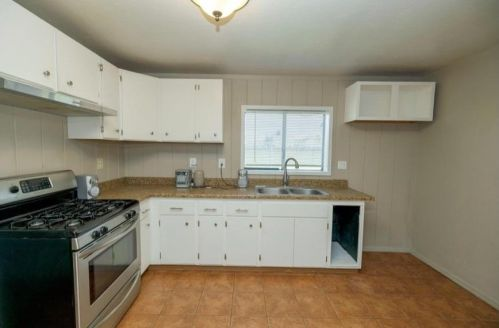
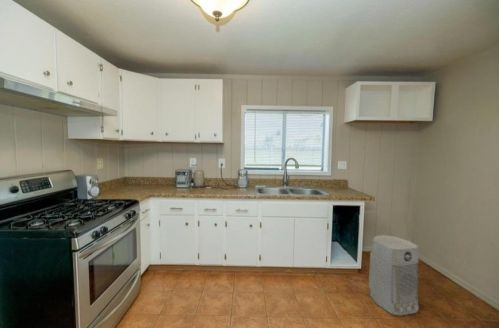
+ air purifier [368,234,420,317]
